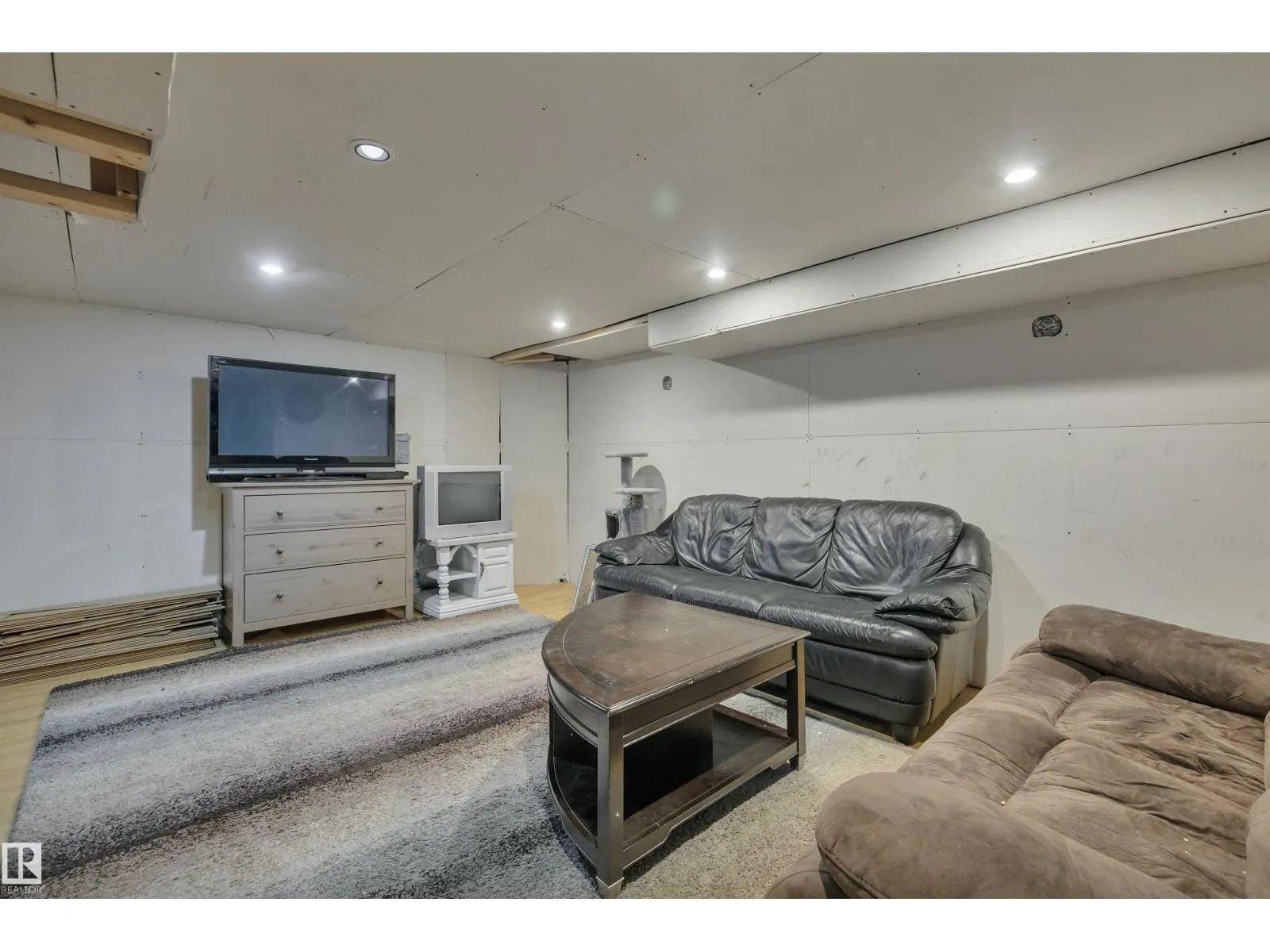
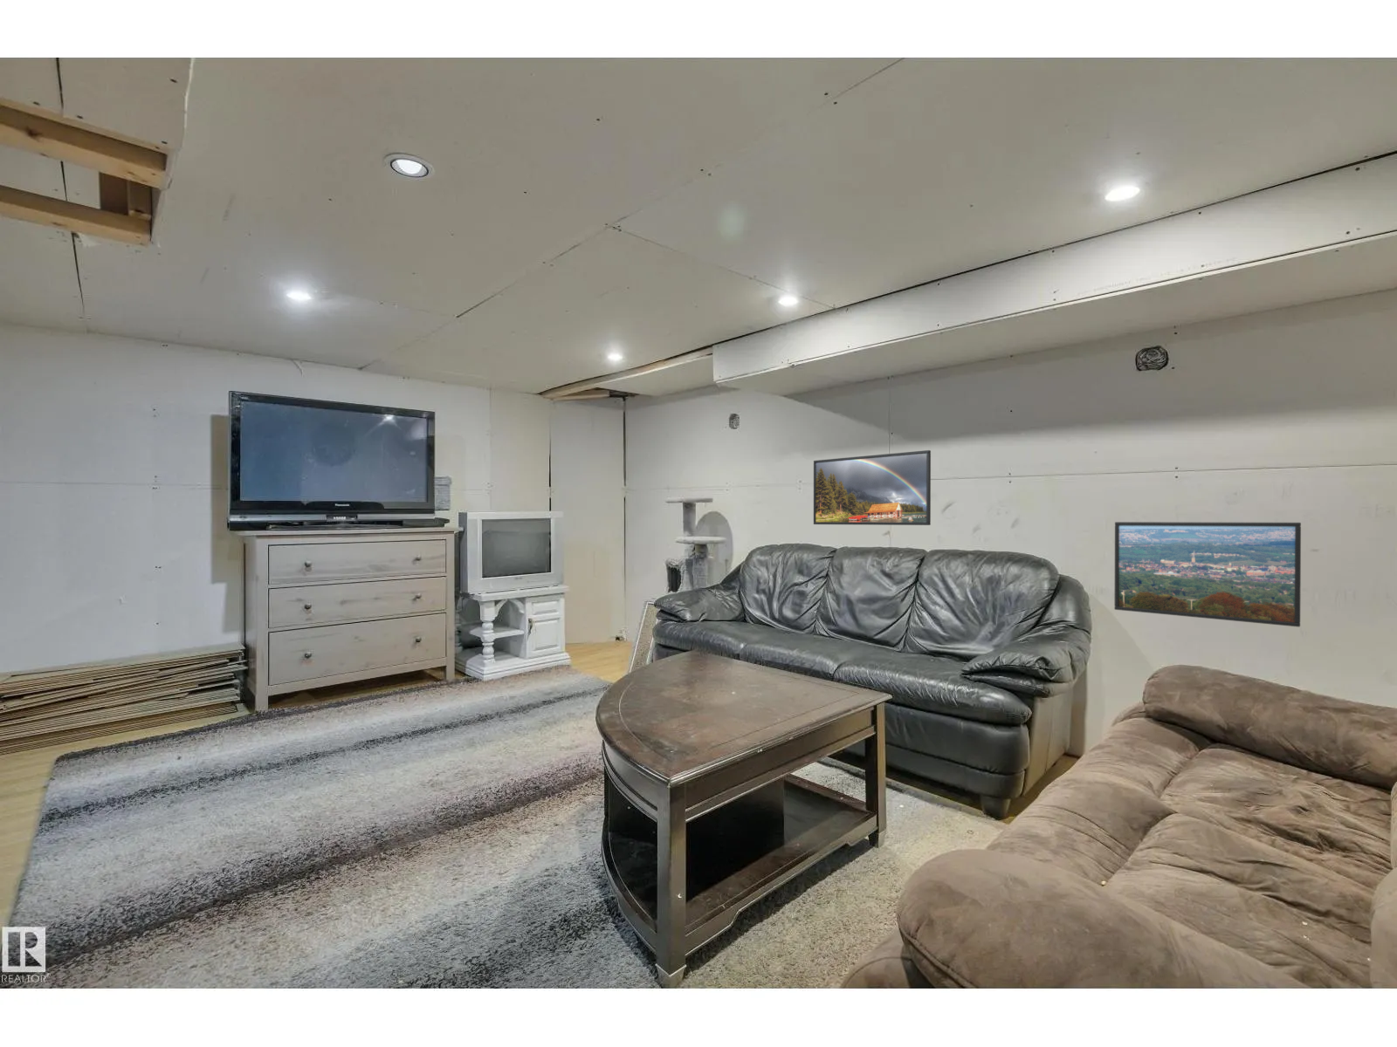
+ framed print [1113,521,1301,627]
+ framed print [813,450,932,526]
